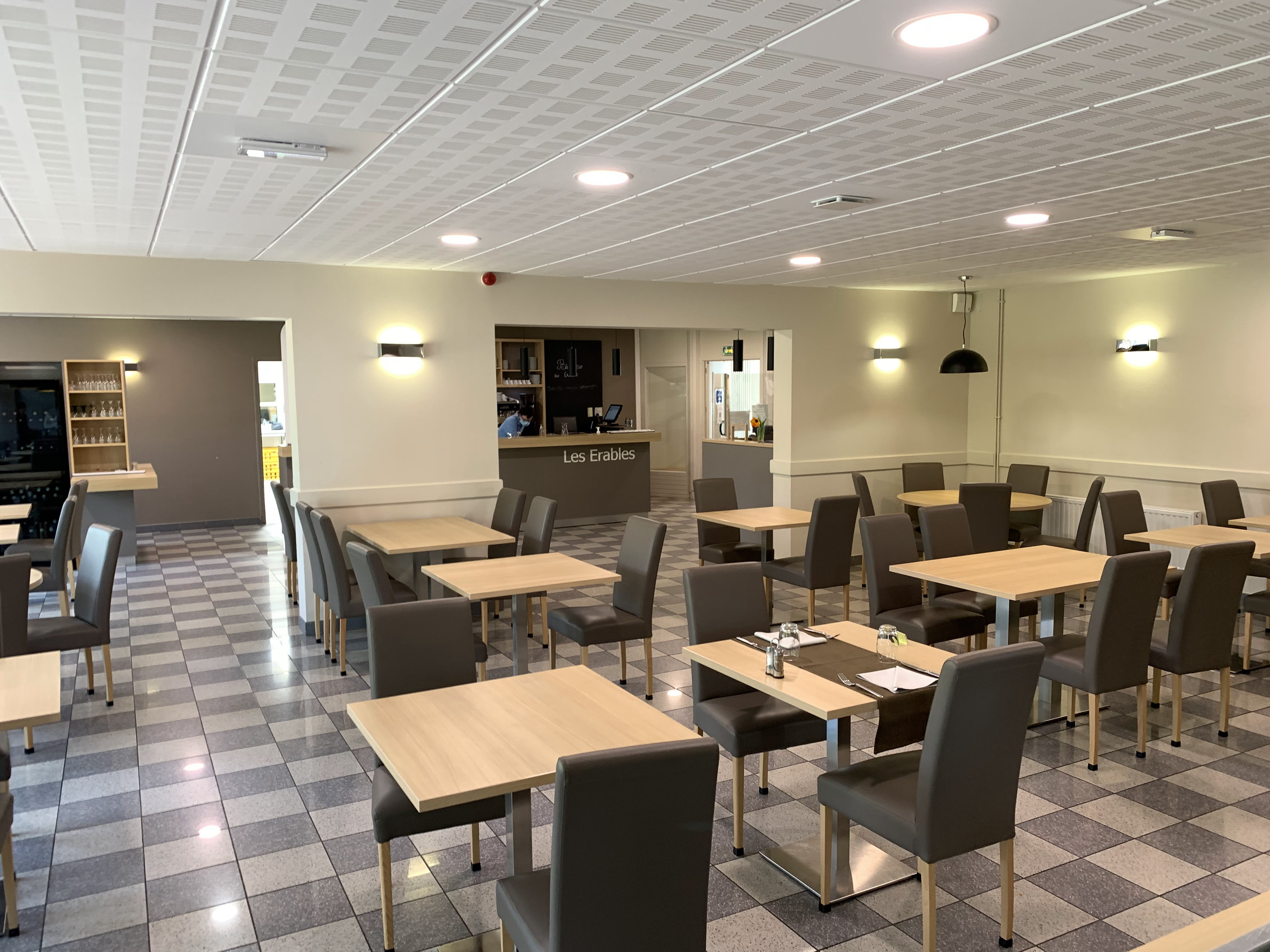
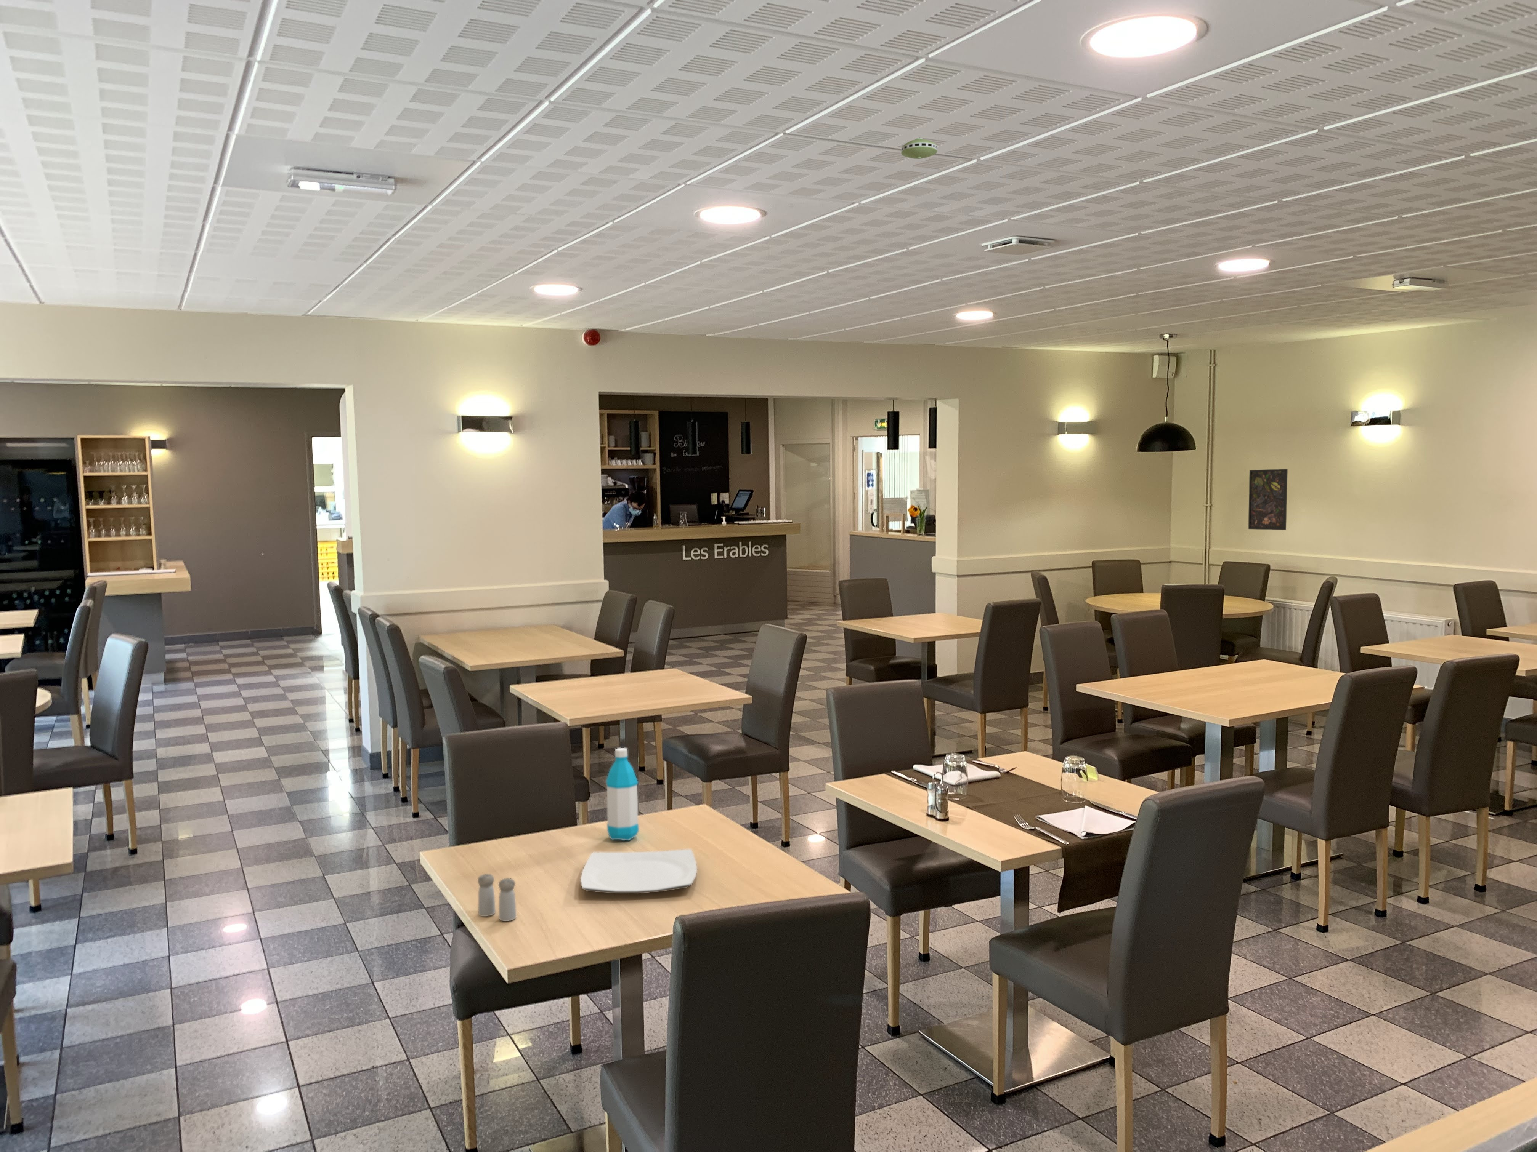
+ salt and pepper shaker [477,874,517,922]
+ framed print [1248,468,1288,530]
+ smoke detector [900,138,938,160]
+ water bottle [606,748,639,841]
+ plate [581,848,697,894]
